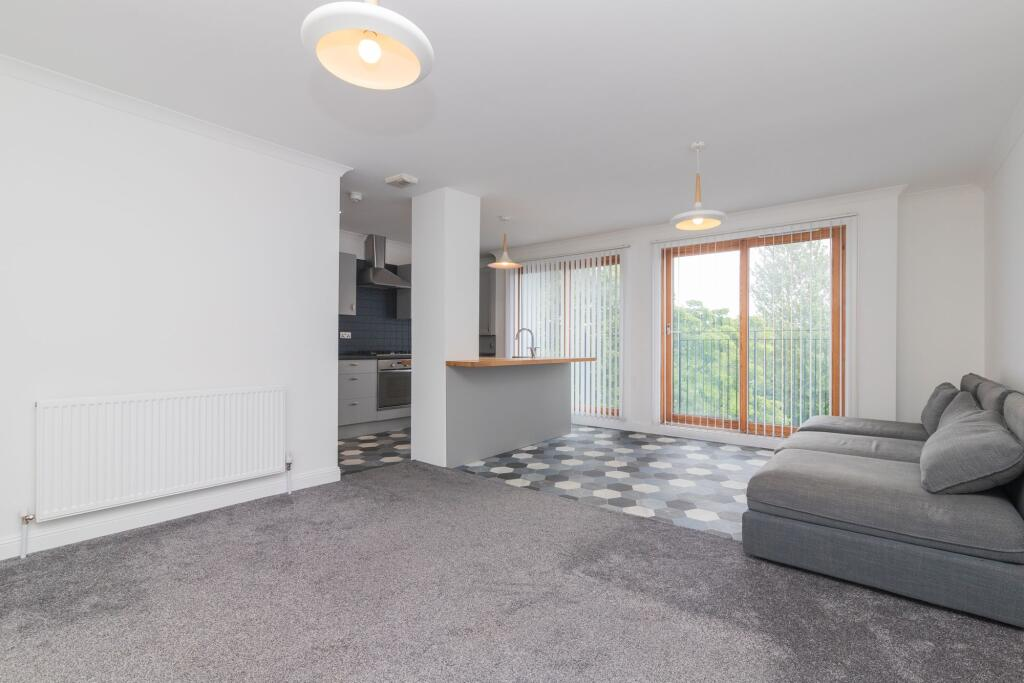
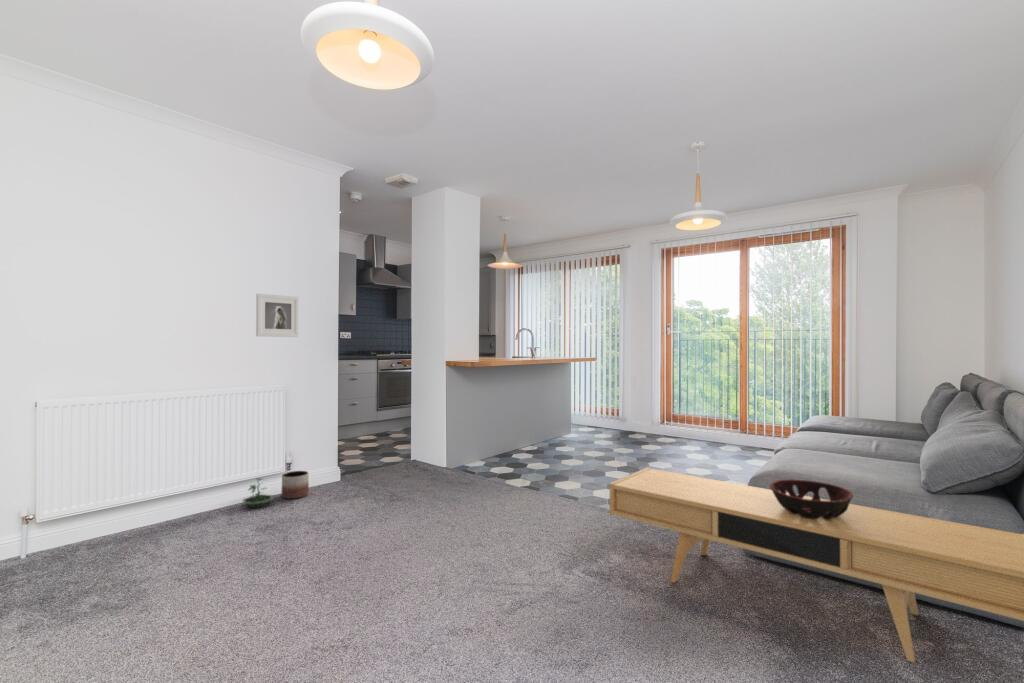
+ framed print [255,293,300,338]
+ decorative bowl [769,478,854,519]
+ terrarium [242,477,274,509]
+ tv console [609,466,1024,664]
+ planter [281,470,310,500]
